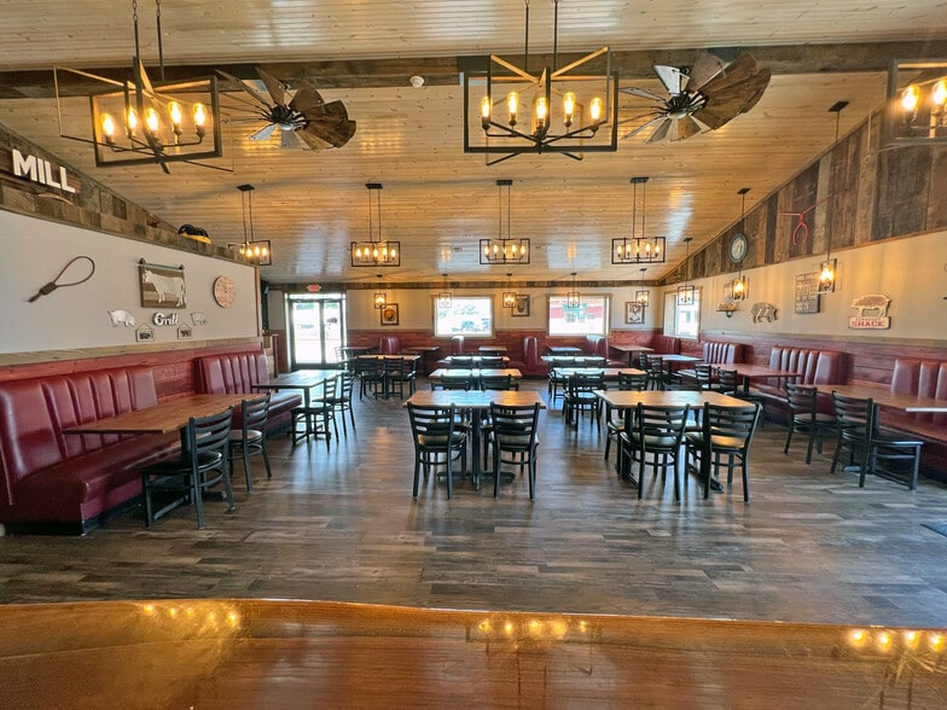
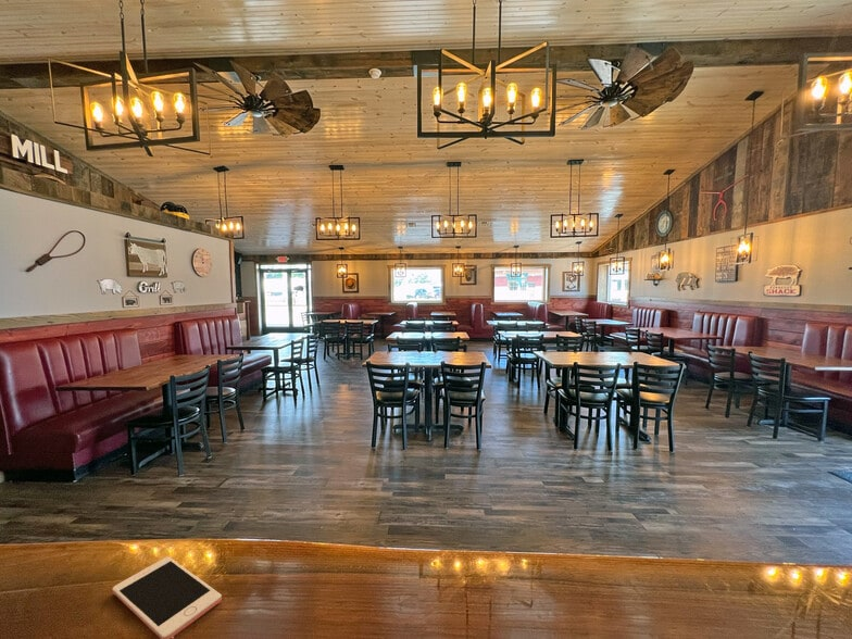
+ cell phone [112,556,223,639]
